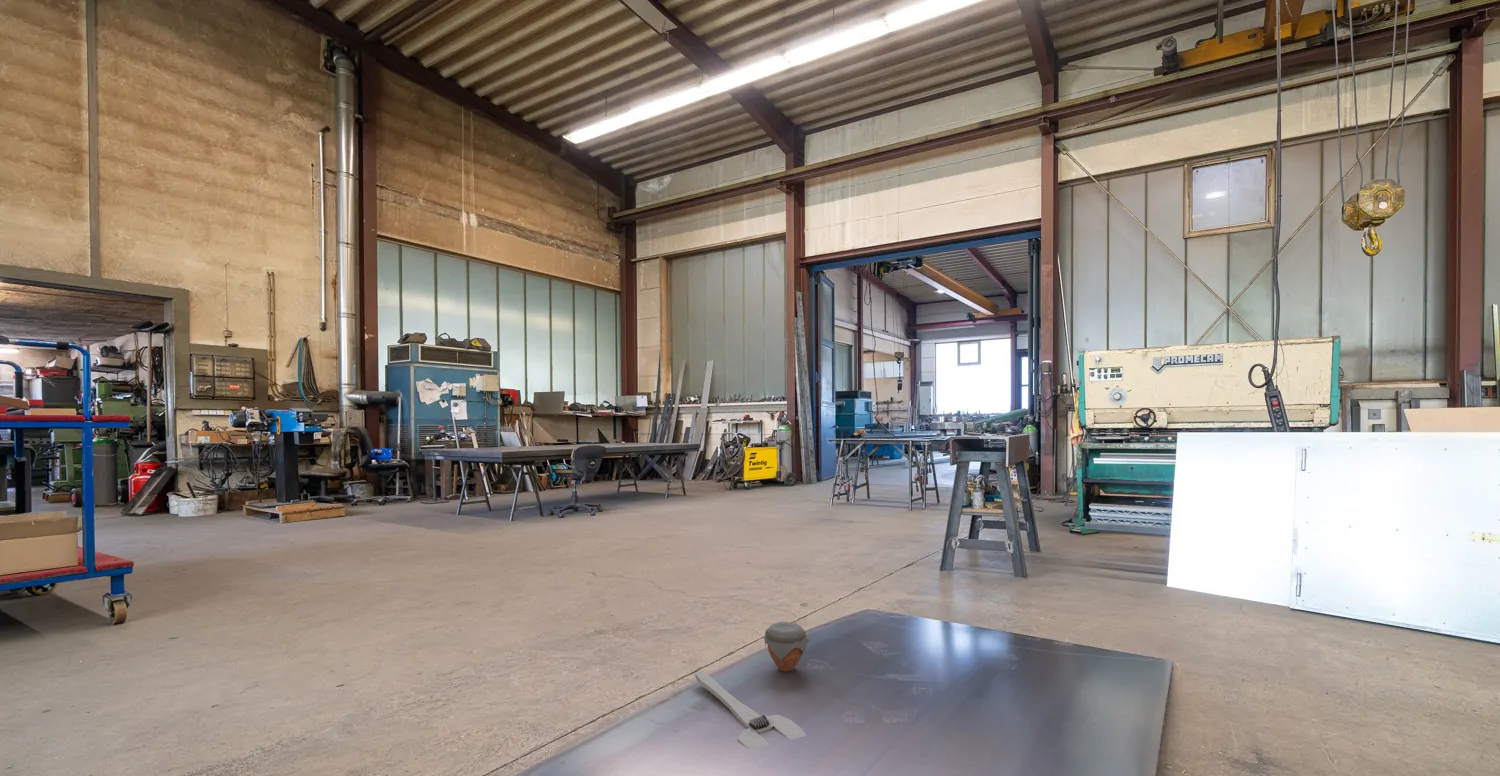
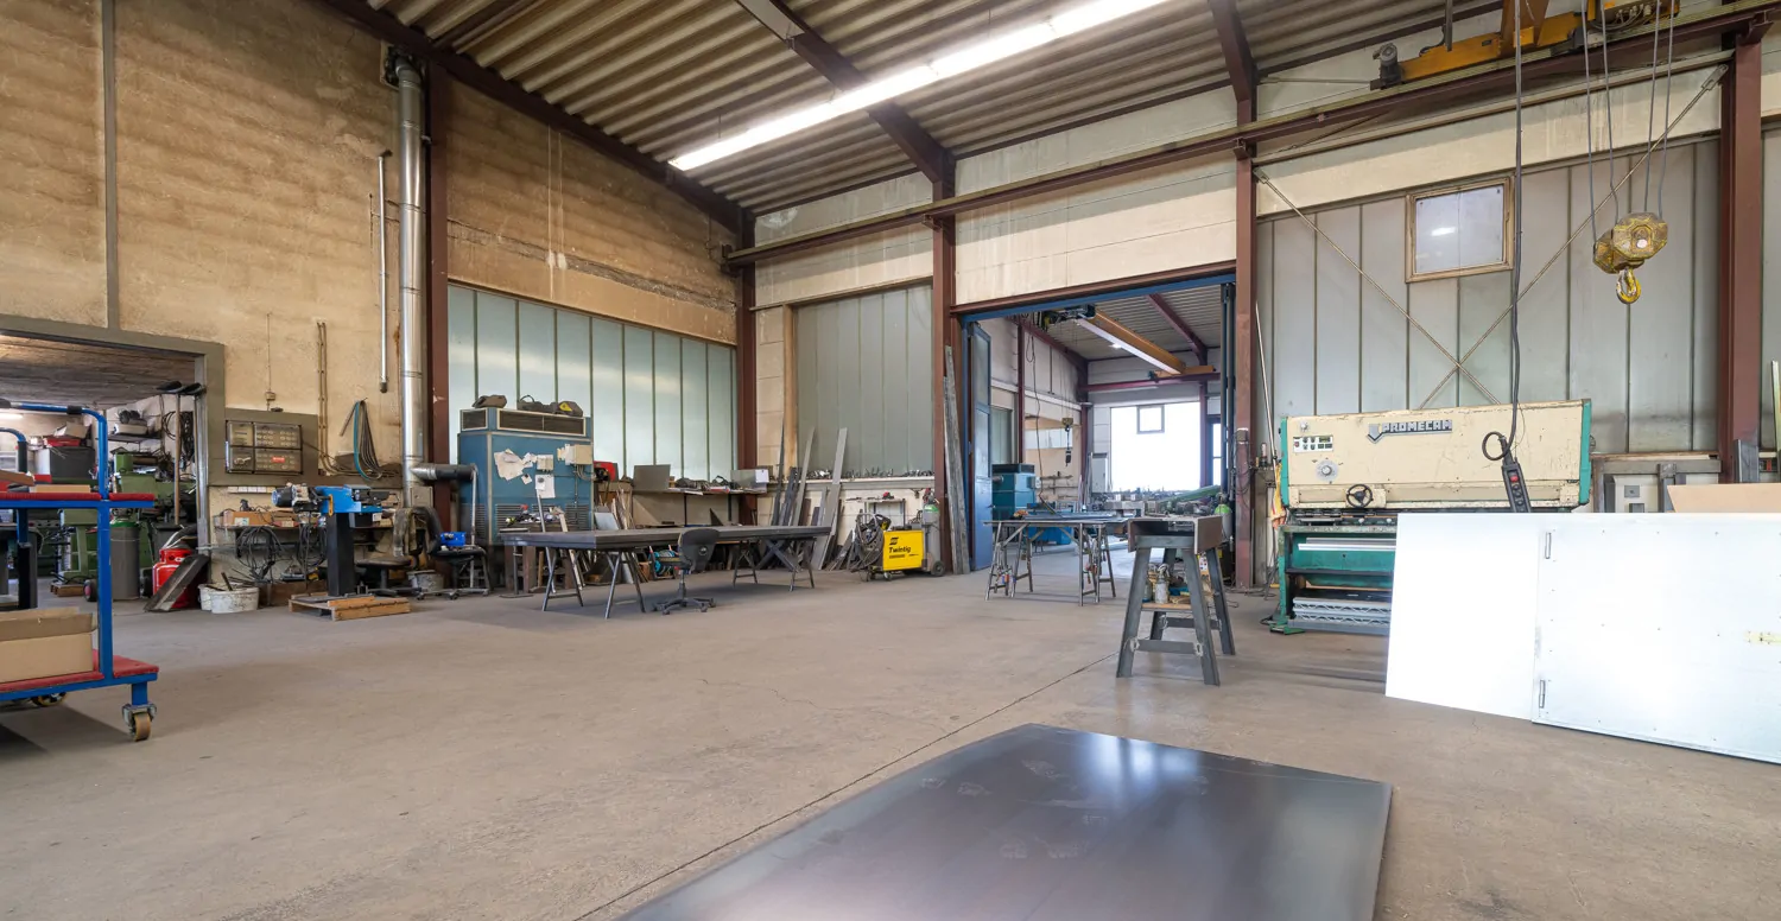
- adjustable wrench [694,671,807,751]
- jar [763,621,810,673]
